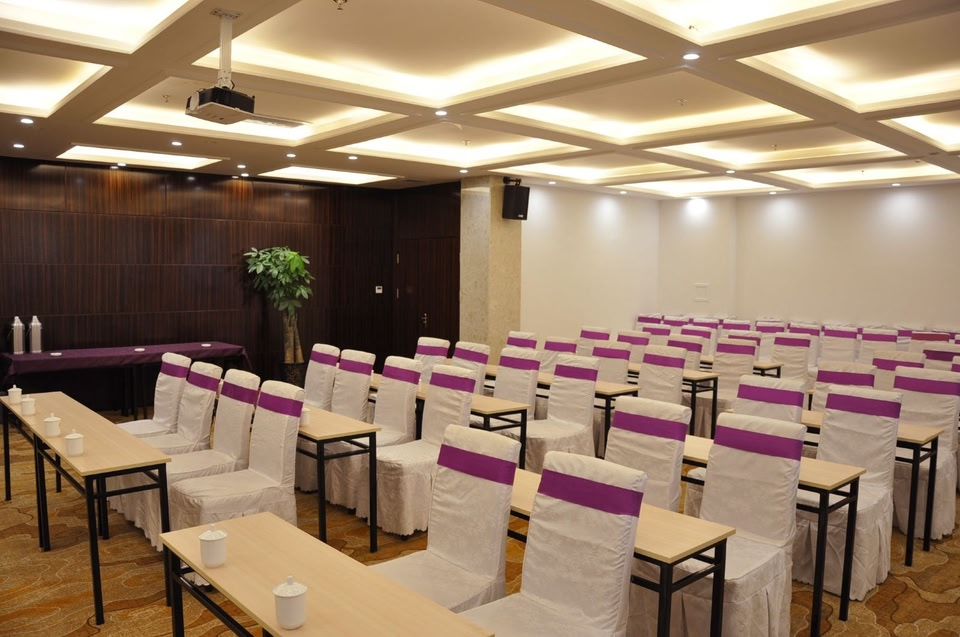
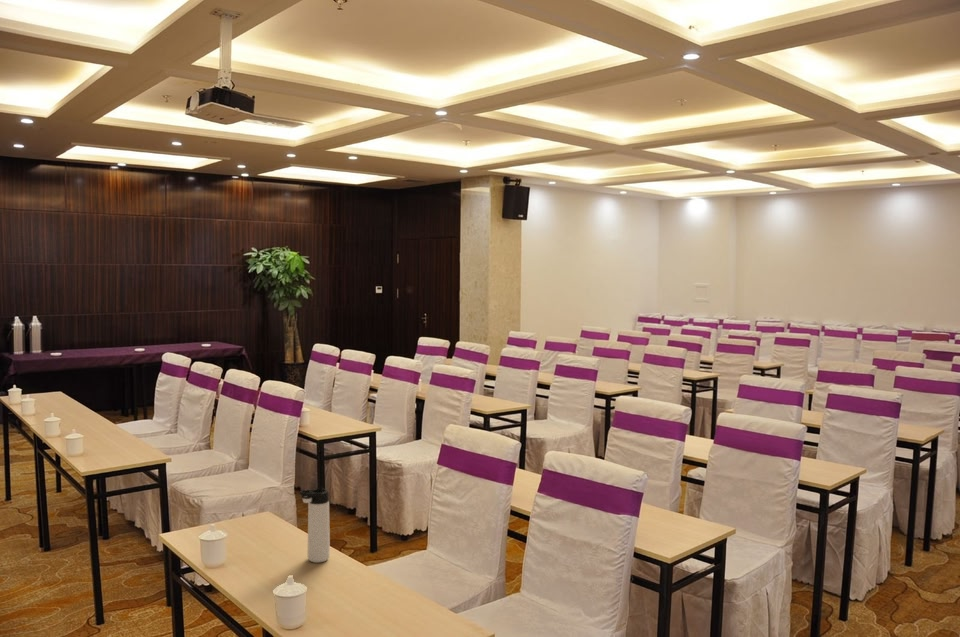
+ thermos bottle [299,486,331,564]
